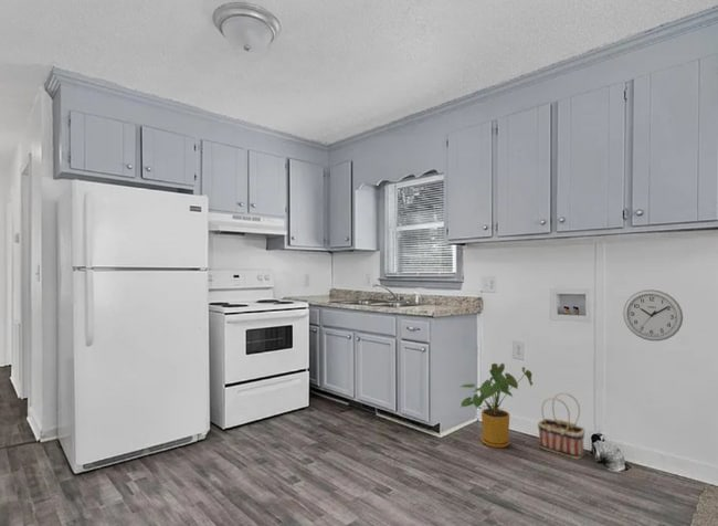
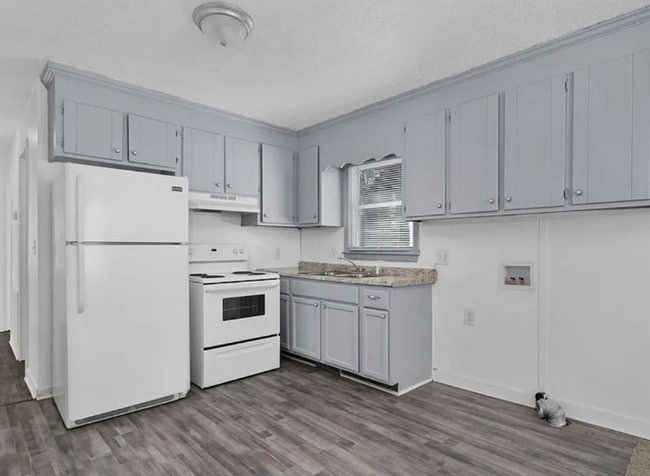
- basket [537,392,587,460]
- wall clock [622,288,684,341]
- house plant [460,362,534,449]
